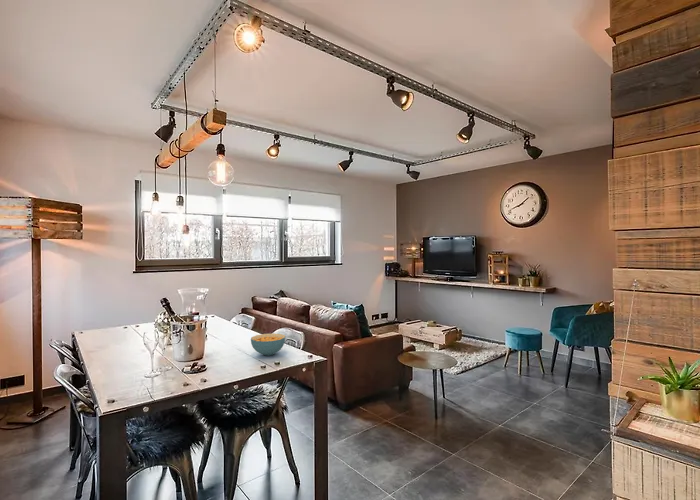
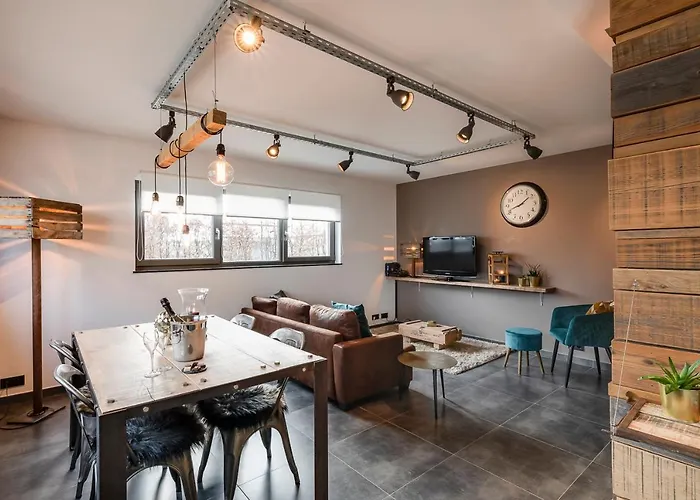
- cereal bowl [250,332,286,357]
